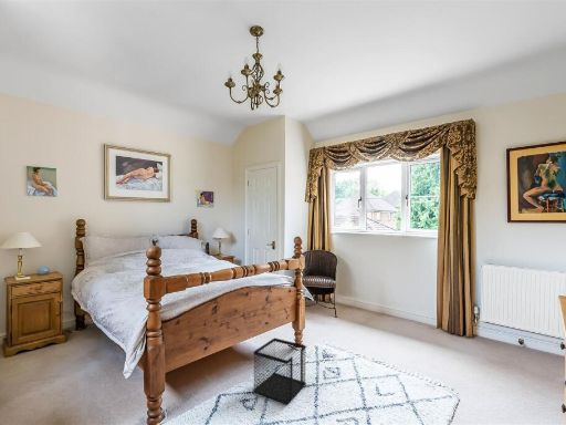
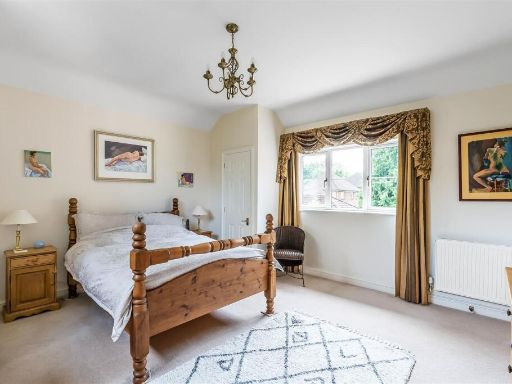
- wastebasket [252,338,307,405]
